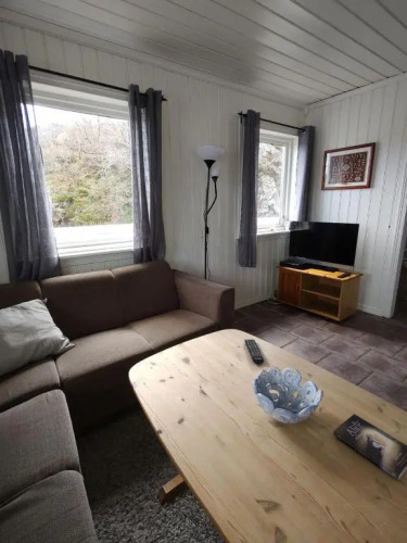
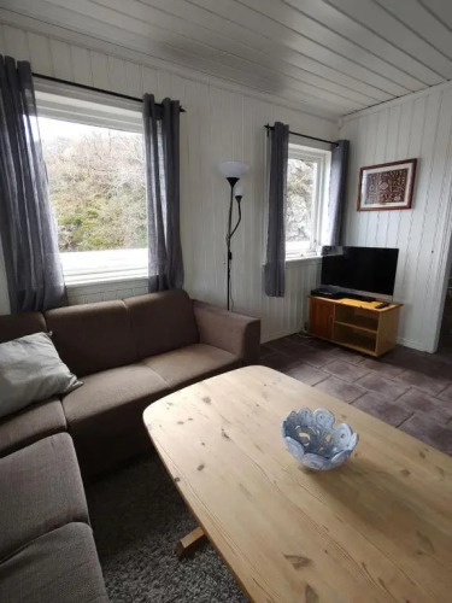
- remote control [243,338,265,365]
- book [332,413,407,481]
